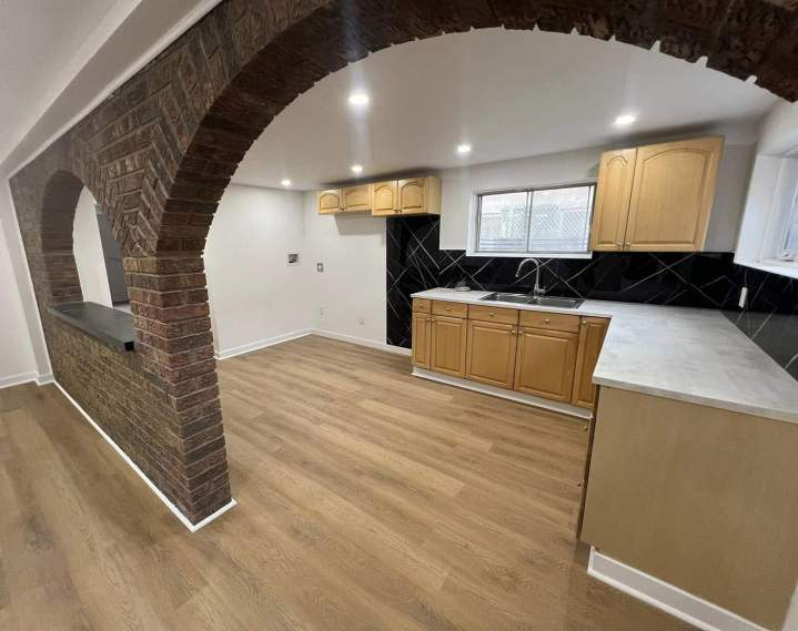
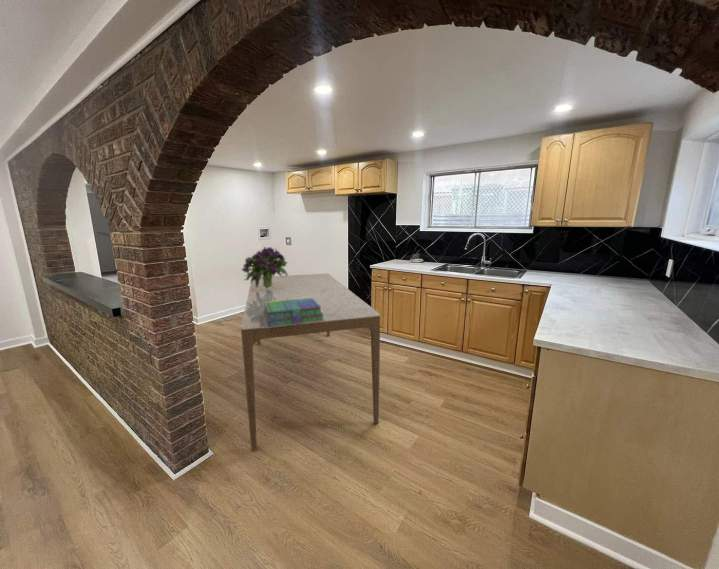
+ stack of books [263,298,324,328]
+ bouquet [241,246,289,290]
+ dining table [240,273,381,451]
